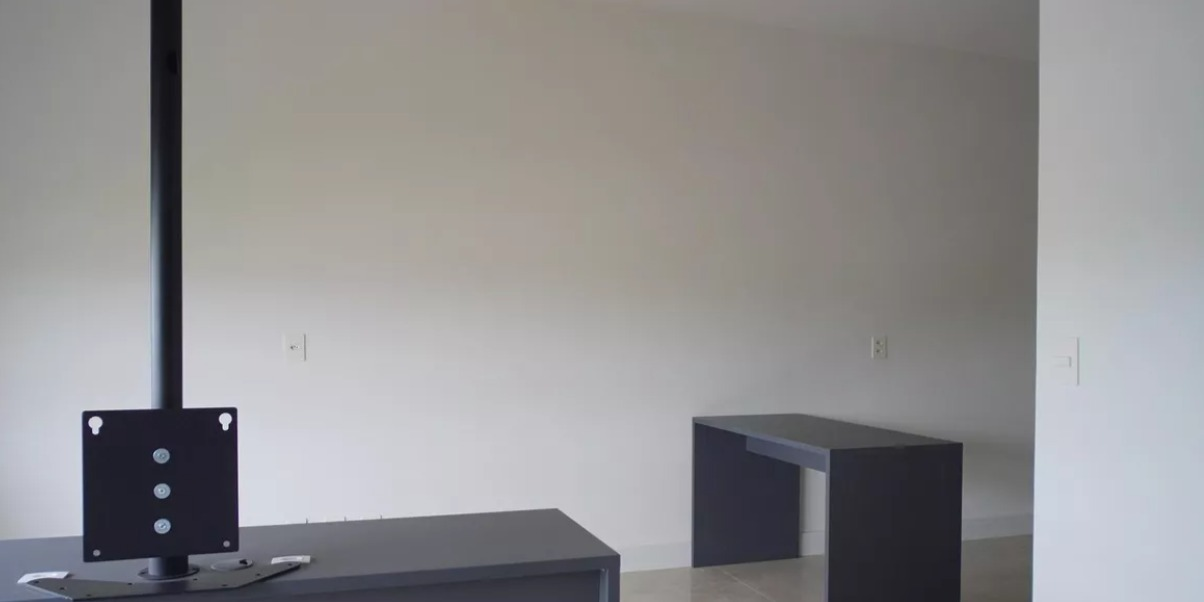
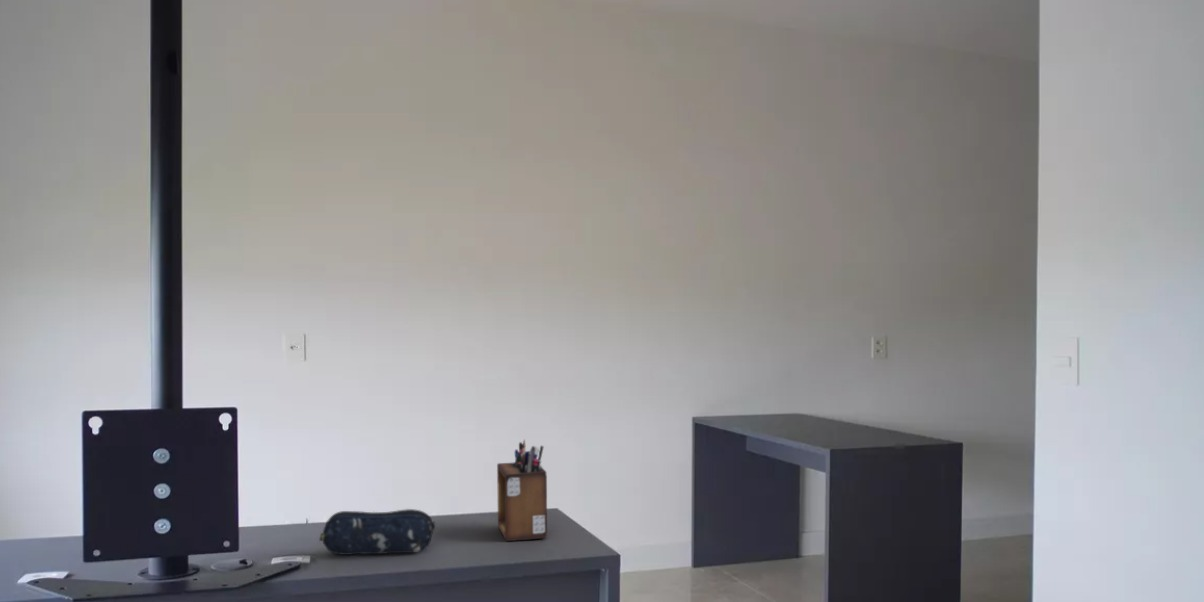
+ pencil case [318,508,436,556]
+ desk organizer [496,438,548,542]
